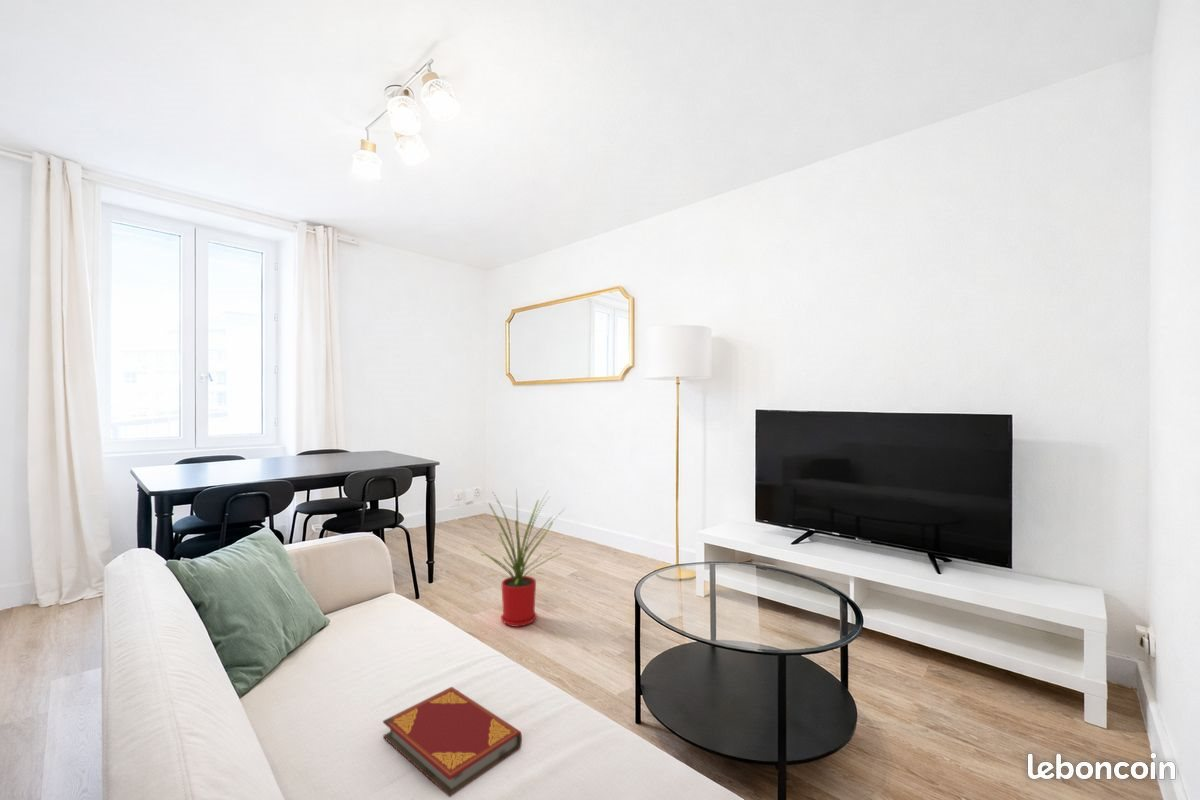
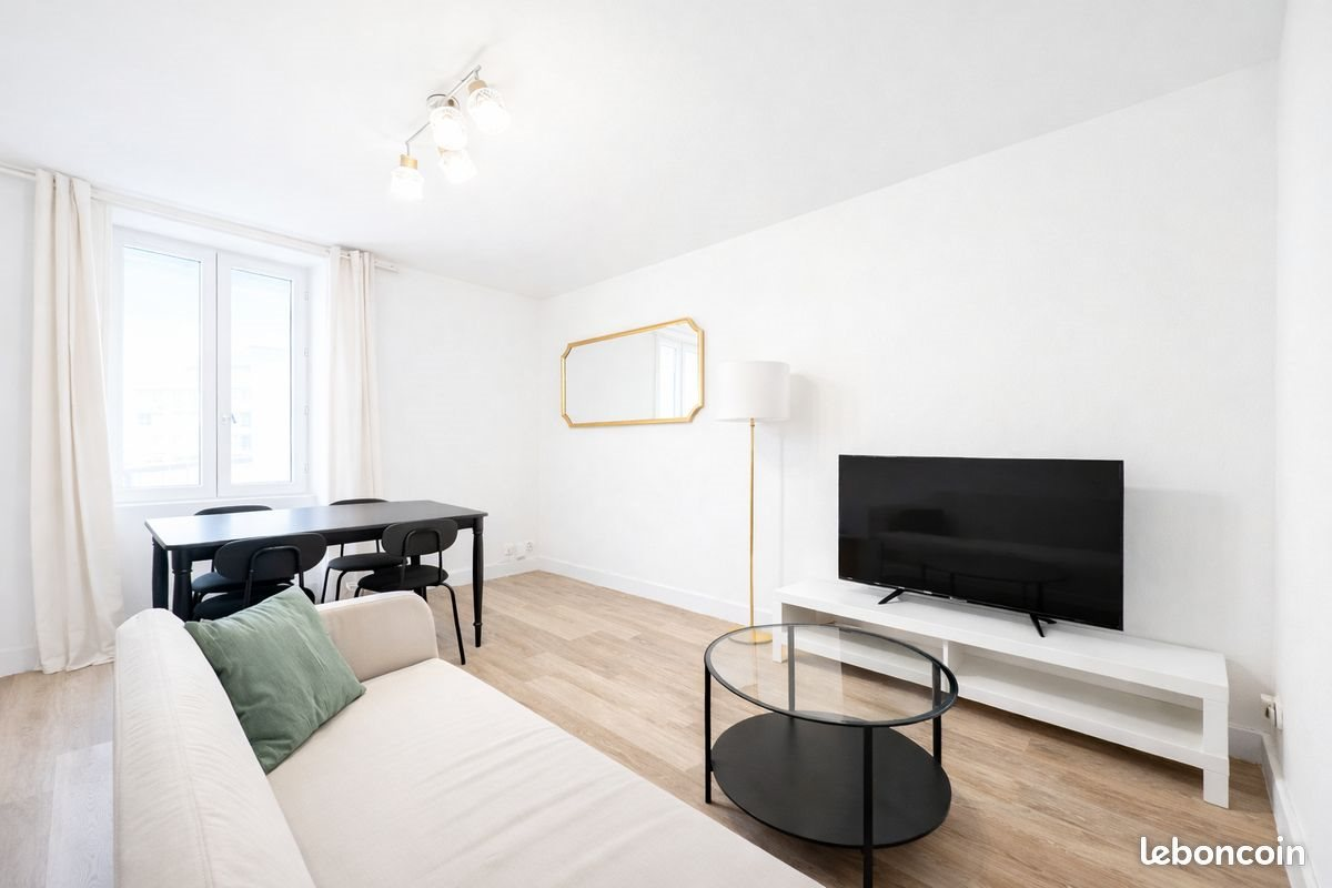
- hardback book [382,686,523,798]
- house plant [470,488,567,628]
